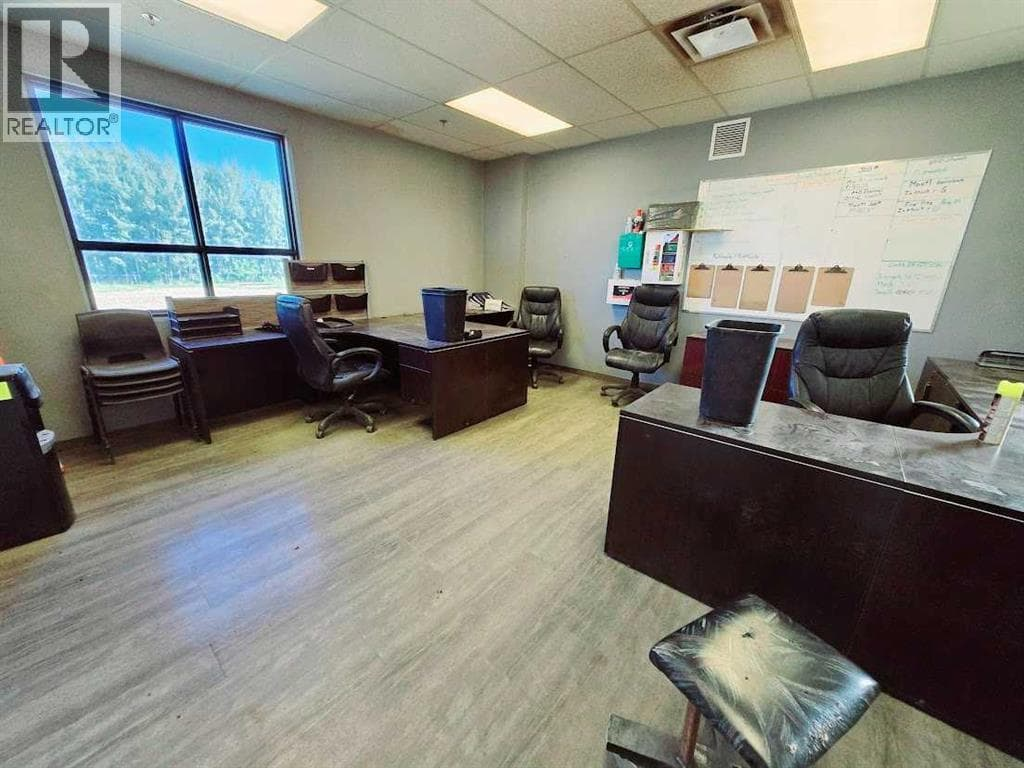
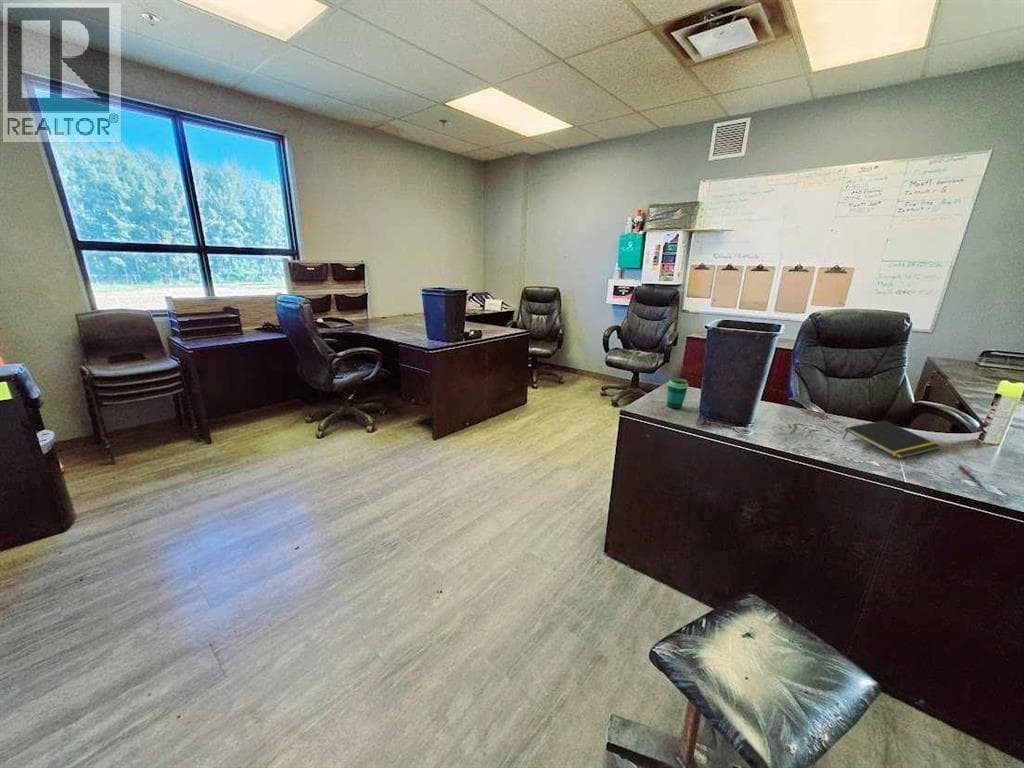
+ cup [666,377,689,410]
+ notepad [842,419,941,460]
+ pen [957,464,987,490]
